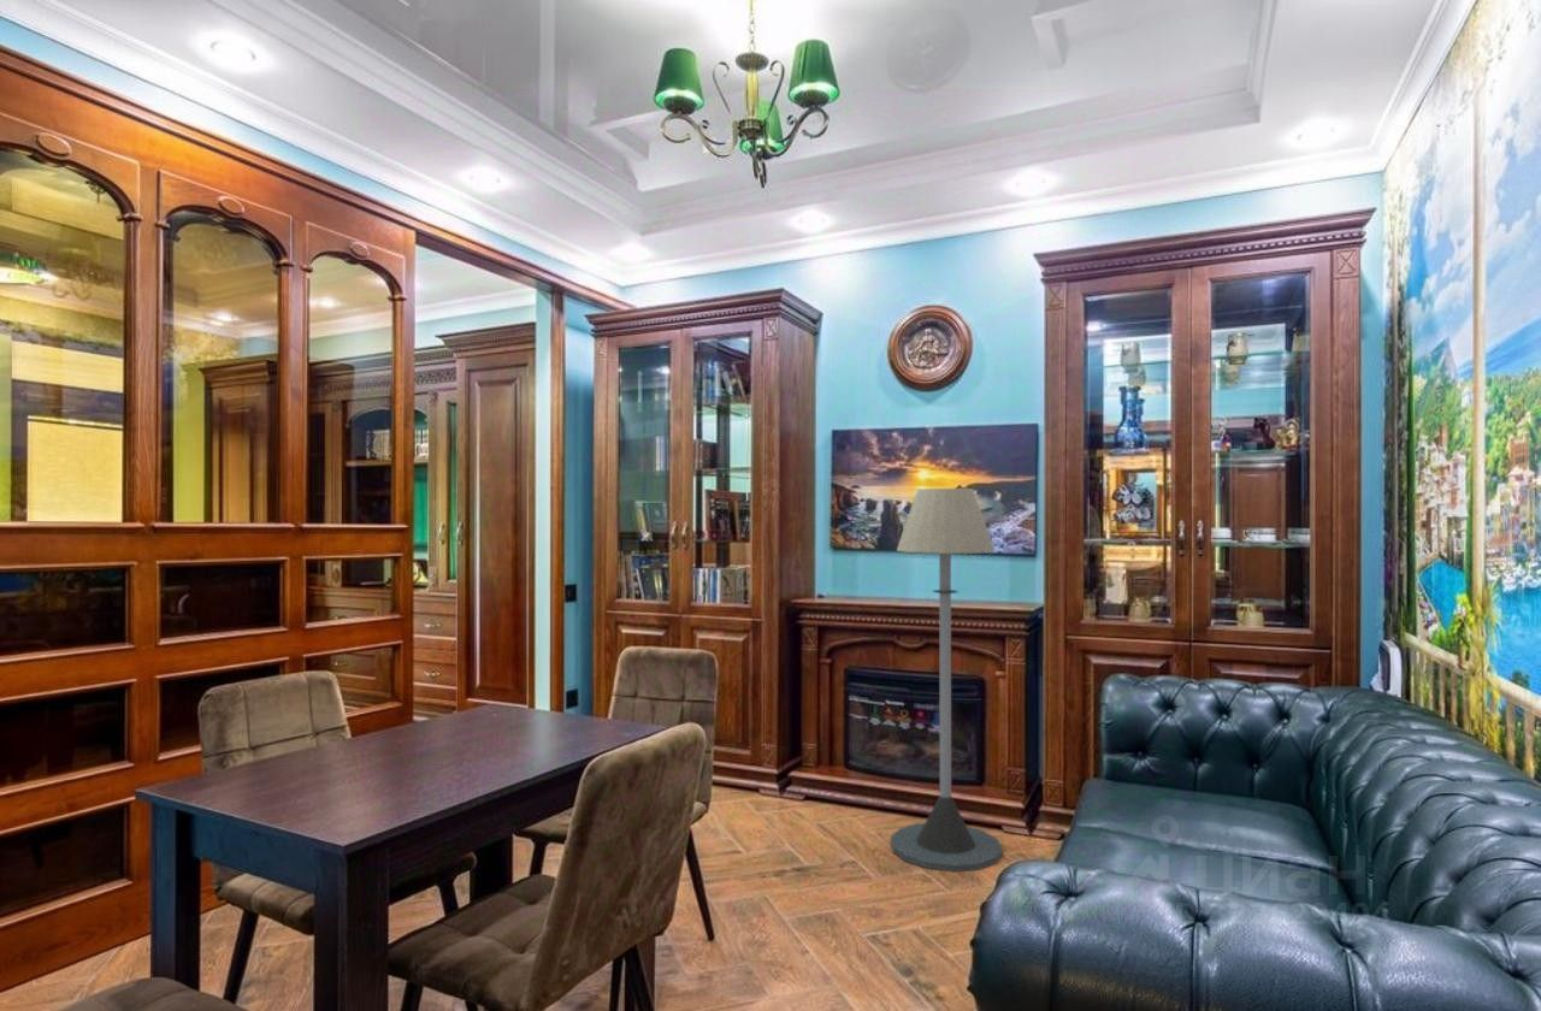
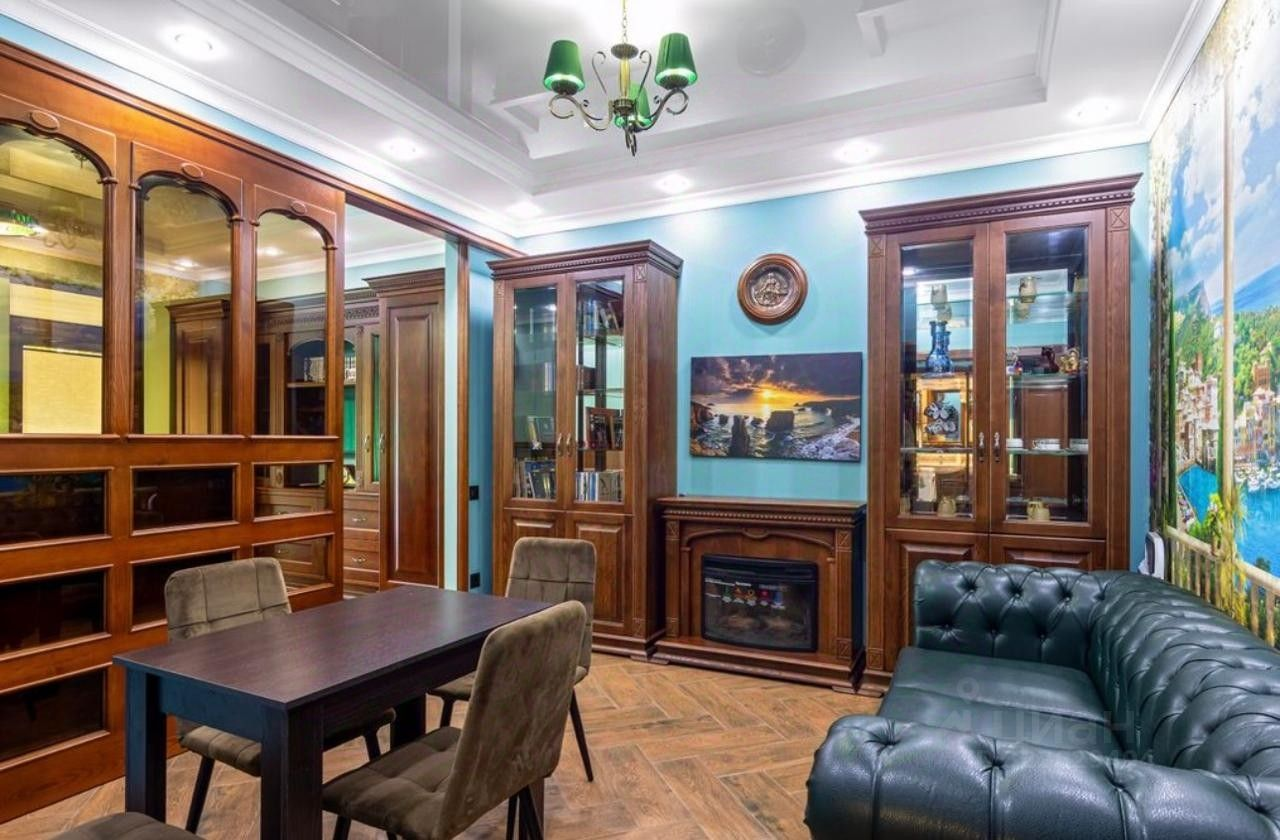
- floor lamp [890,487,1004,873]
